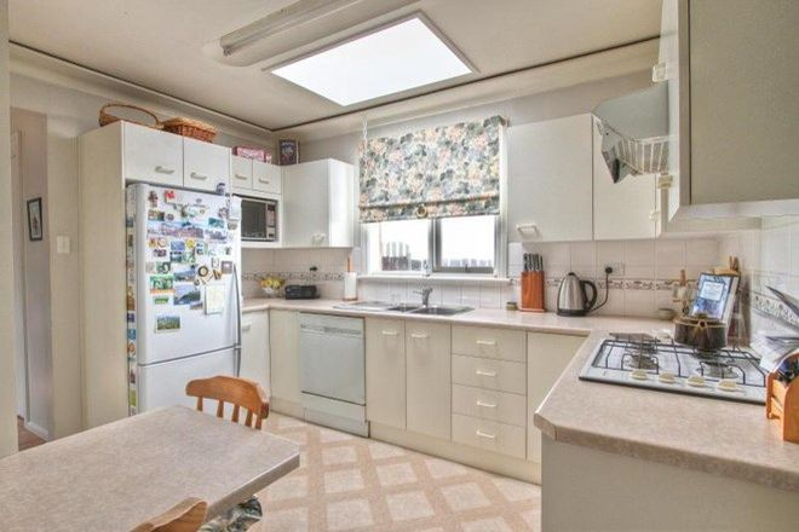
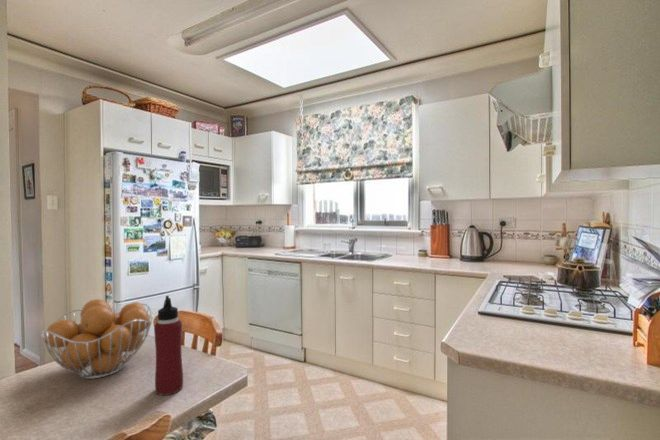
+ fruit basket [39,298,154,380]
+ water bottle [153,295,184,396]
